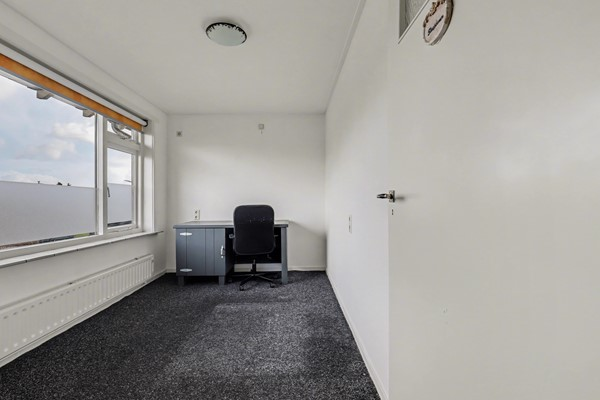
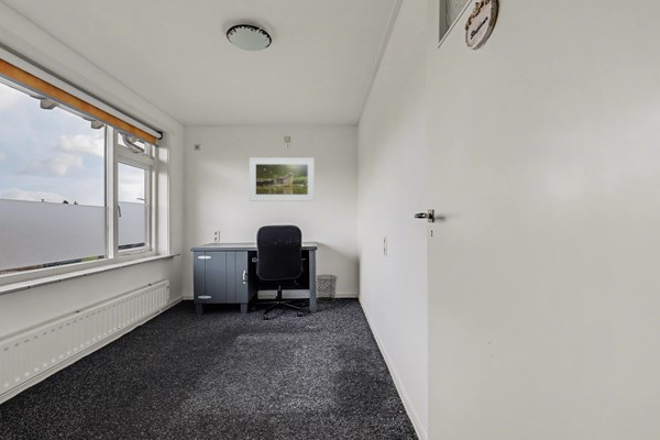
+ trash can [316,274,338,304]
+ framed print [249,156,316,202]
